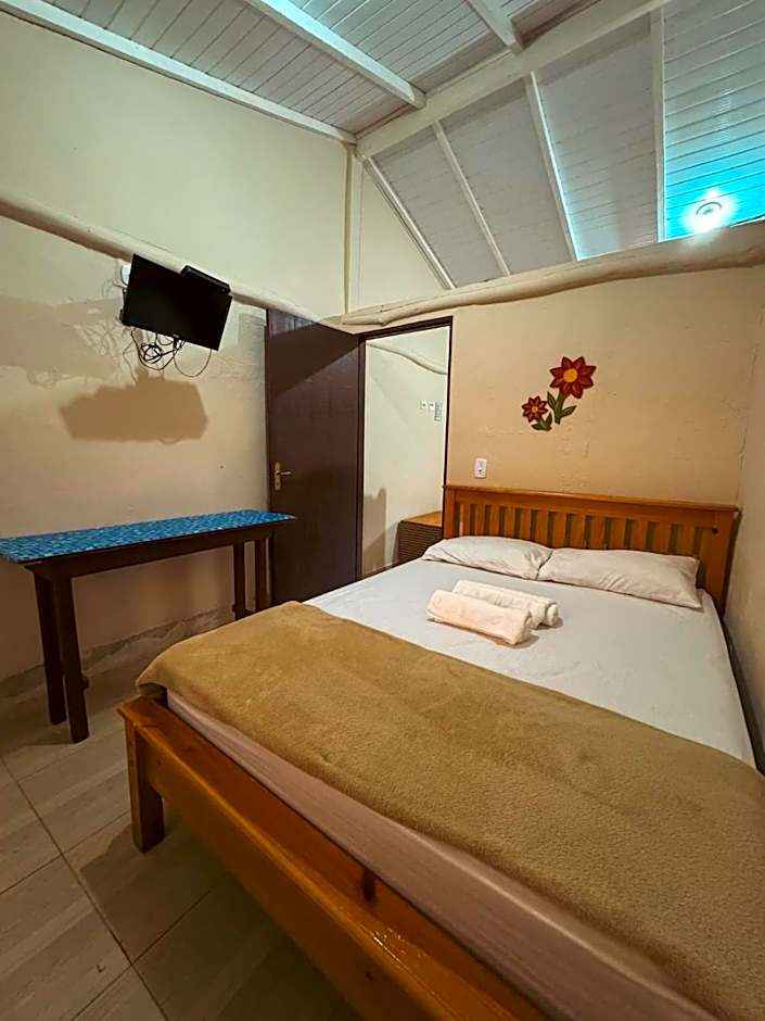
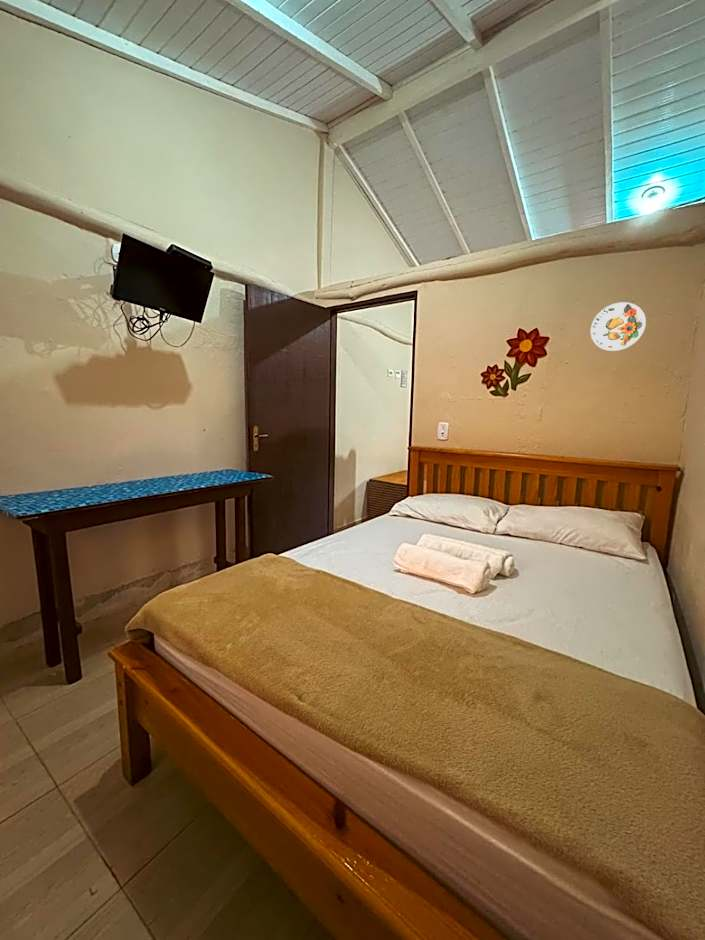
+ decorative plate [590,301,647,352]
